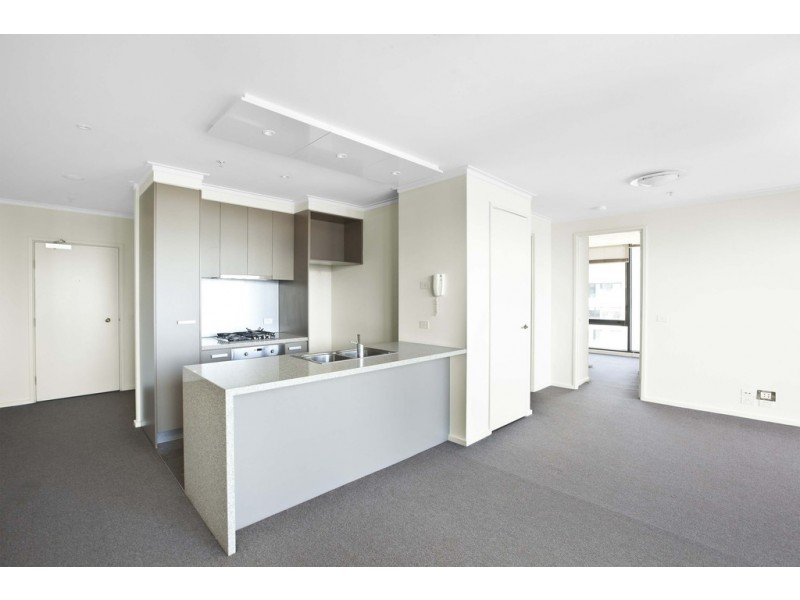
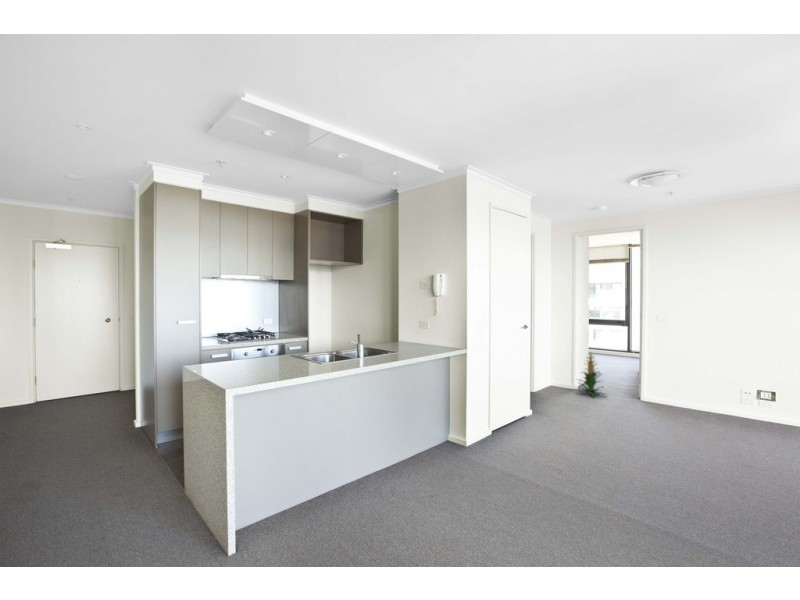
+ indoor plant [575,349,607,397]
